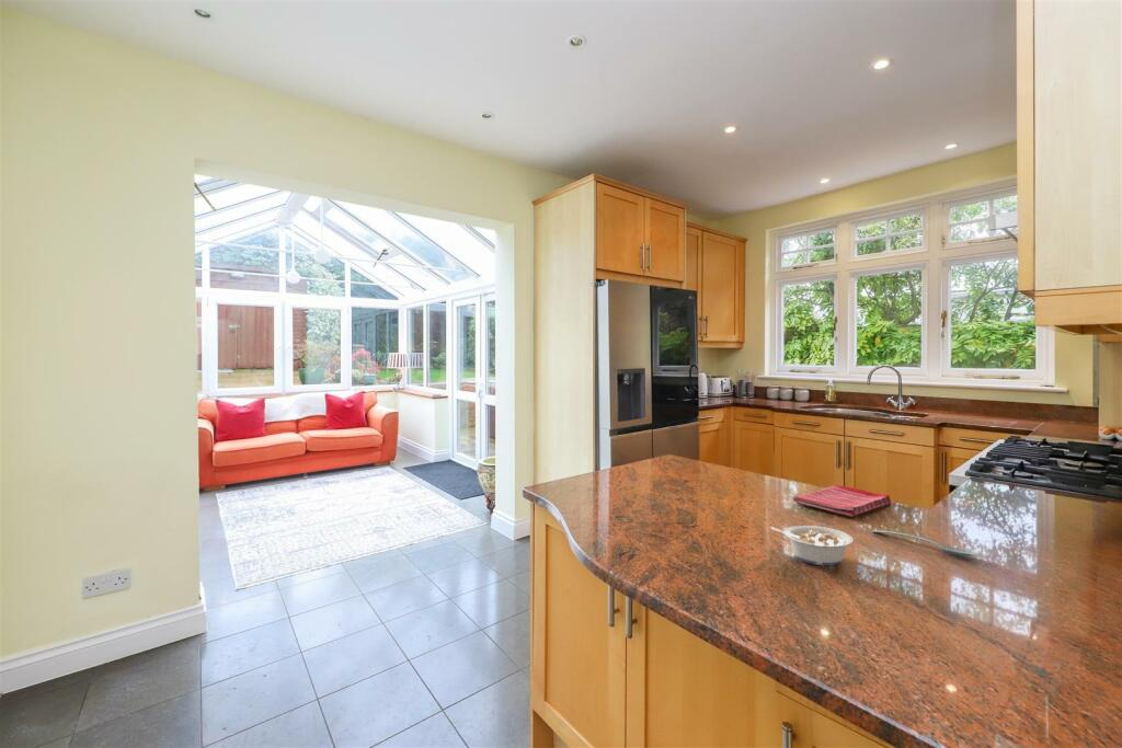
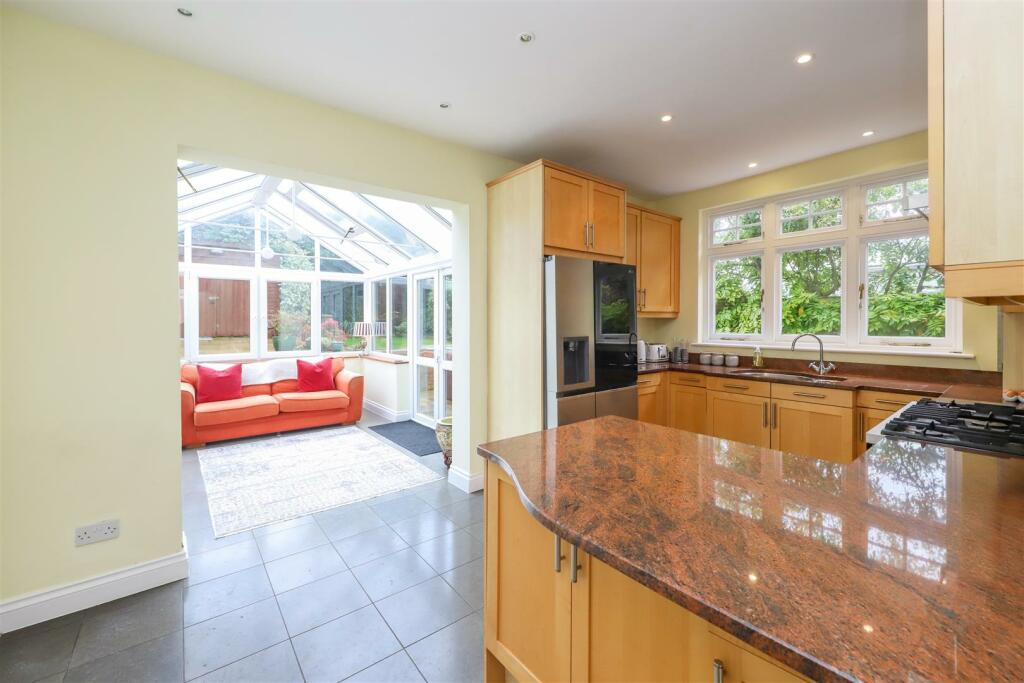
- legume [769,525,854,566]
- dish towel [791,484,892,518]
- spoon [871,529,977,557]
